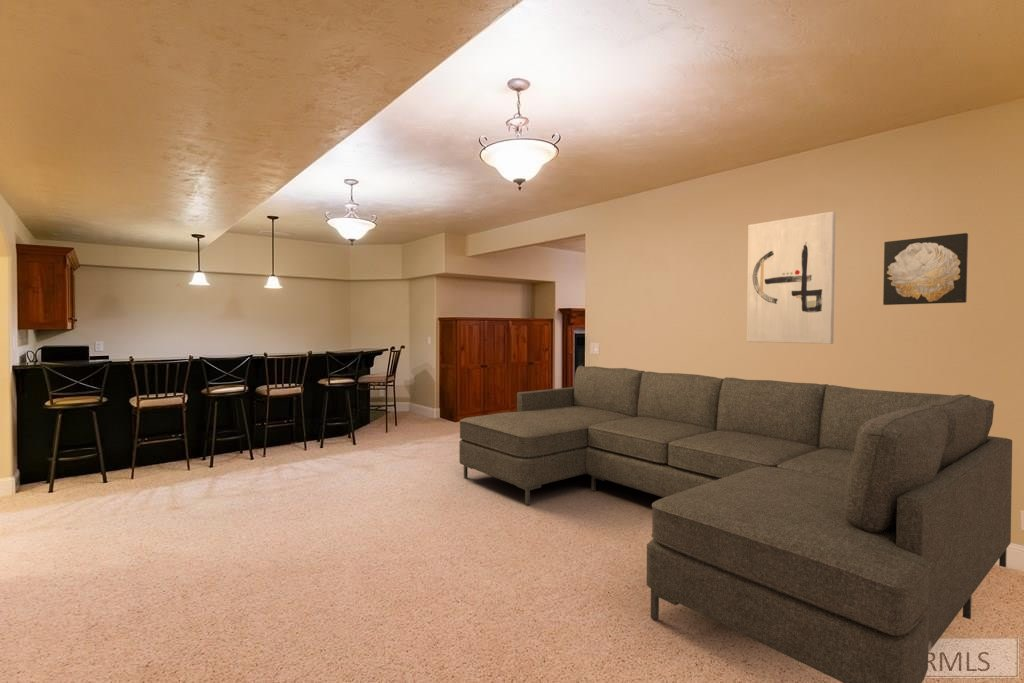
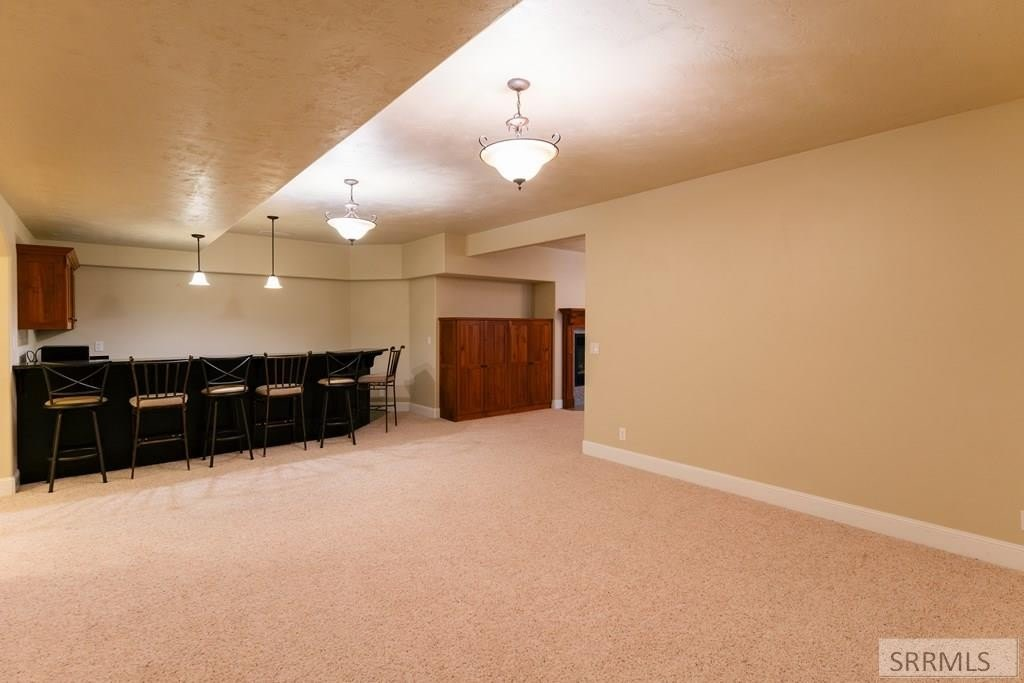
- wall art [746,211,836,345]
- sofa [458,365,1013,683]
- wall art [882,232,969,306]
